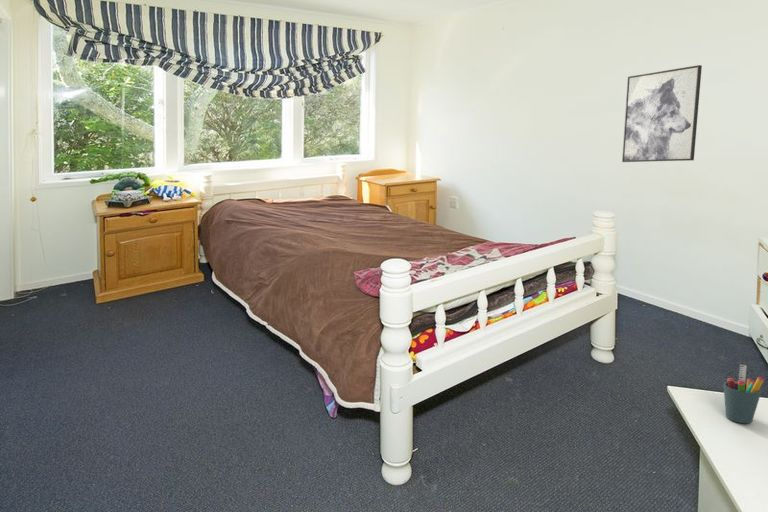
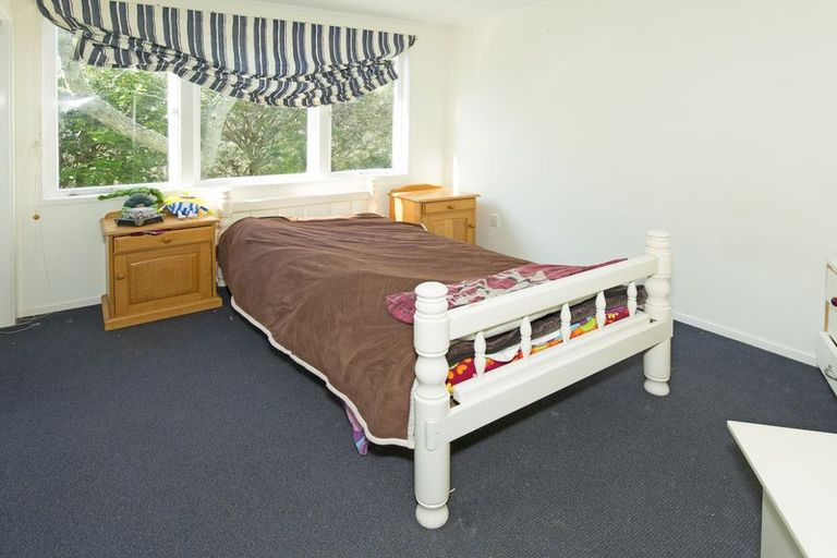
- pen holder [722,364,765,424]
- wall art [621,64,703,163]
